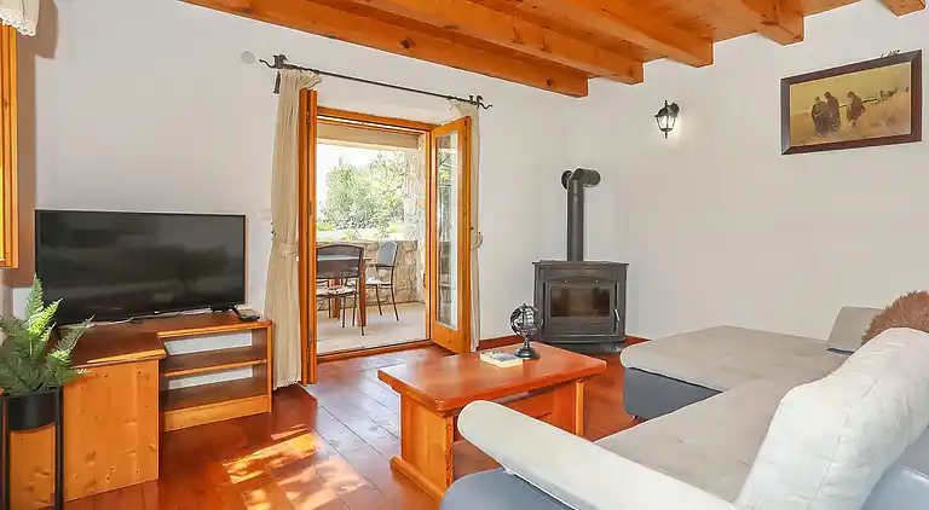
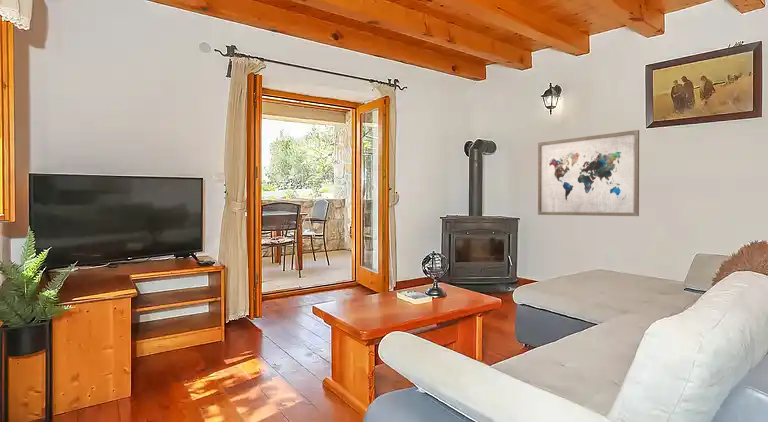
+ wall art [537,129,640,217]
